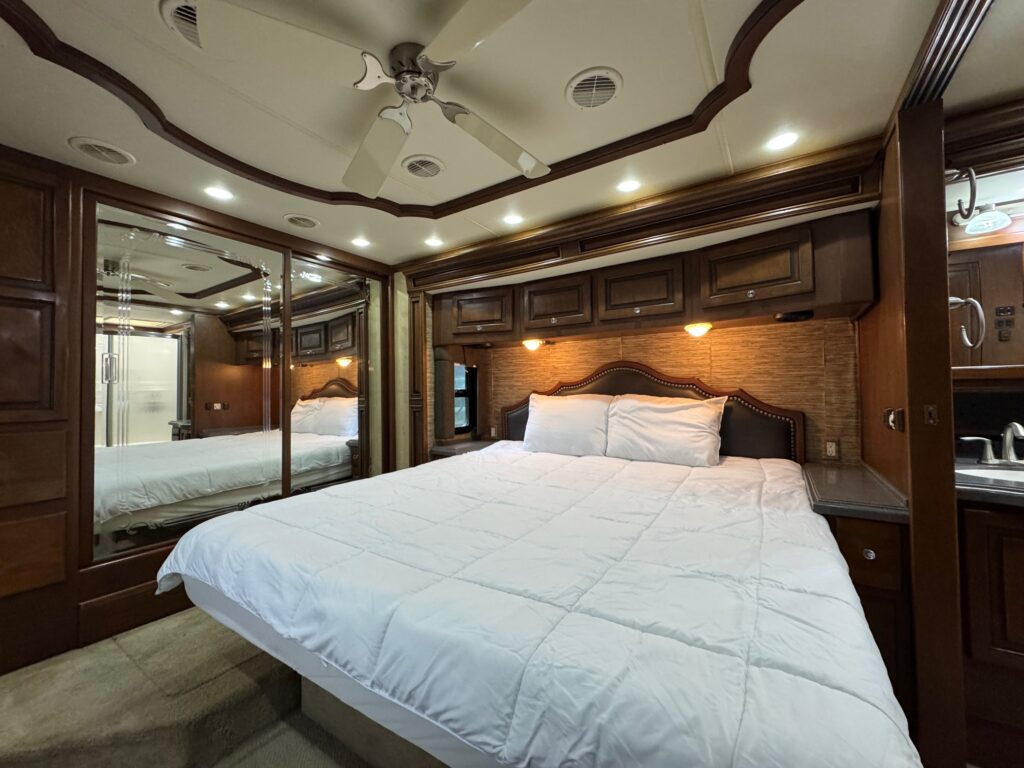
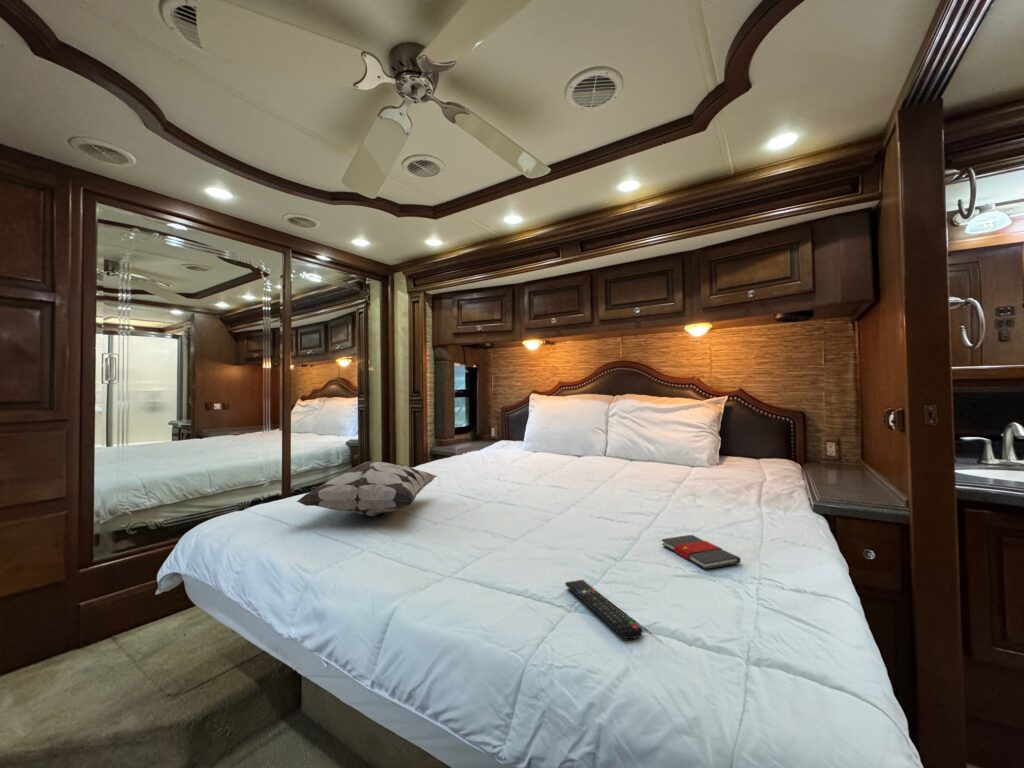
+ book [660,534,742,570]
+ decorative pillow [295,460,438,517]
+ remote control [564,579,644,640]
